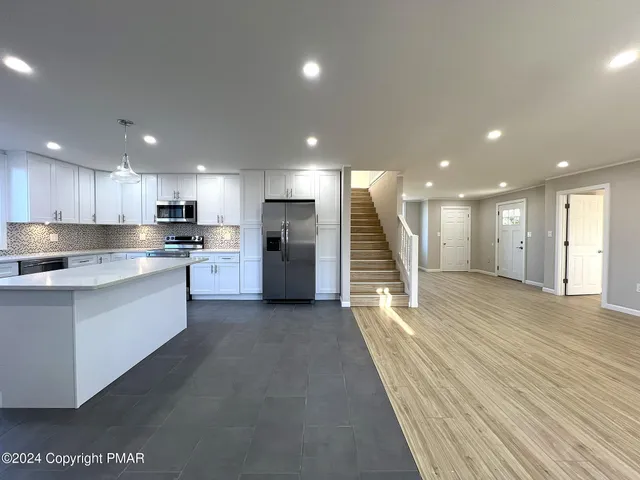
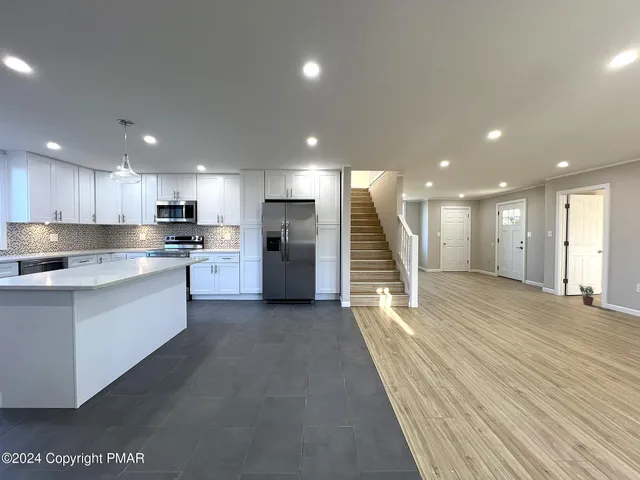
+ potted plant [577,284,595,306]
